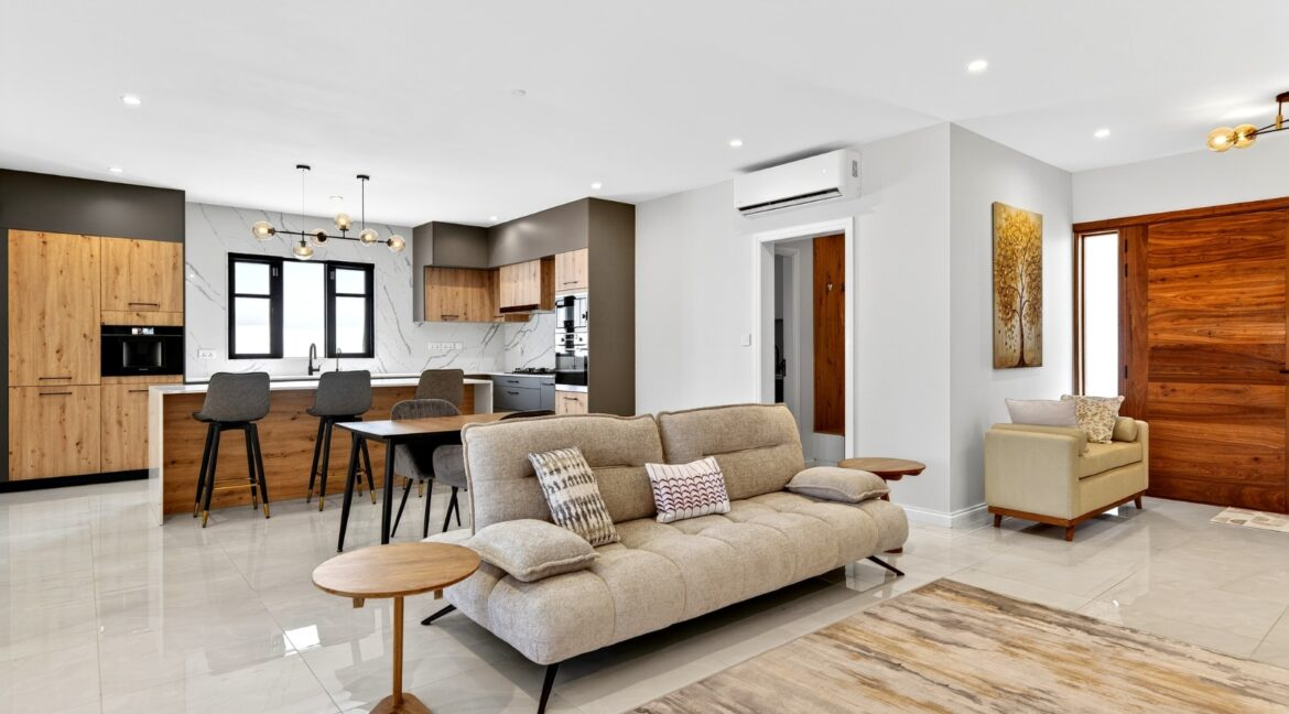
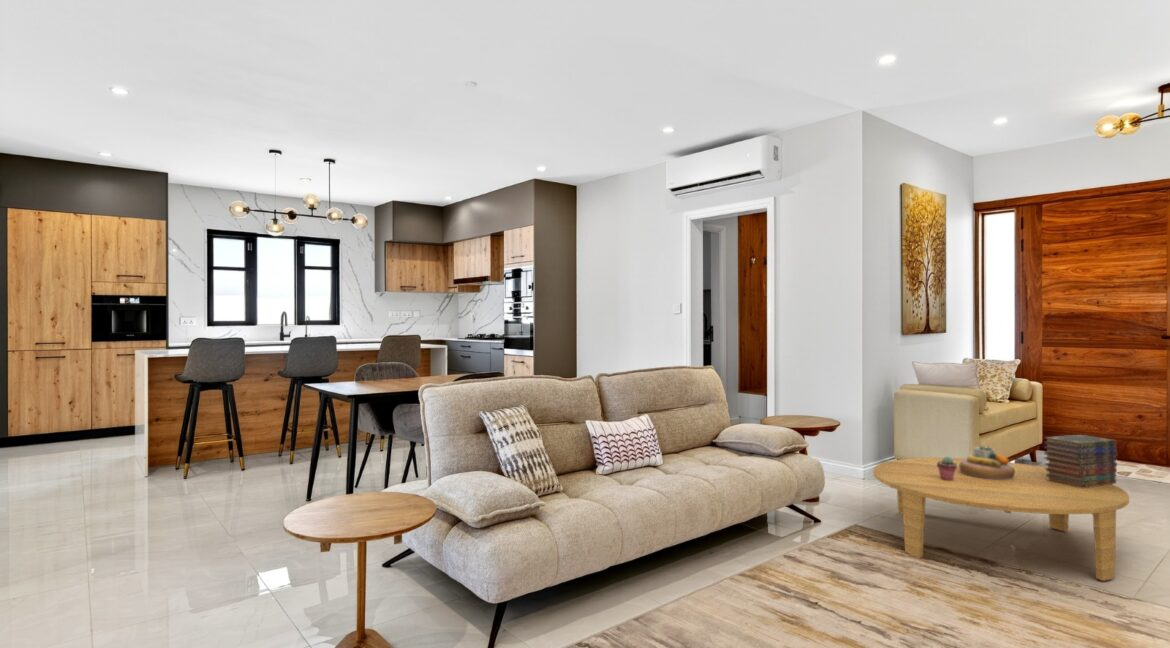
+ decorative bowl [959,445,1015,480]
+ coffee table [873,457,1130,582]
+ potted succulent [937,455,957,481]
+ book stack [1043,434,1118,488]
